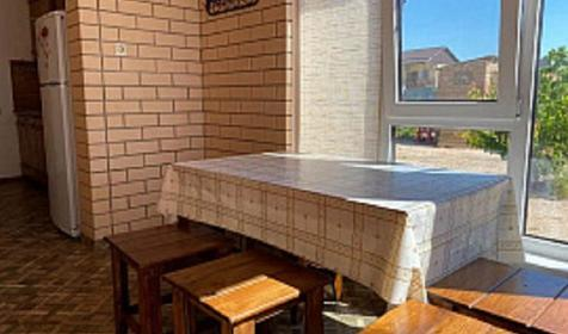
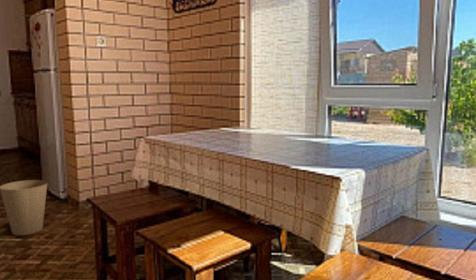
+ trash can [0,179,48,236]
